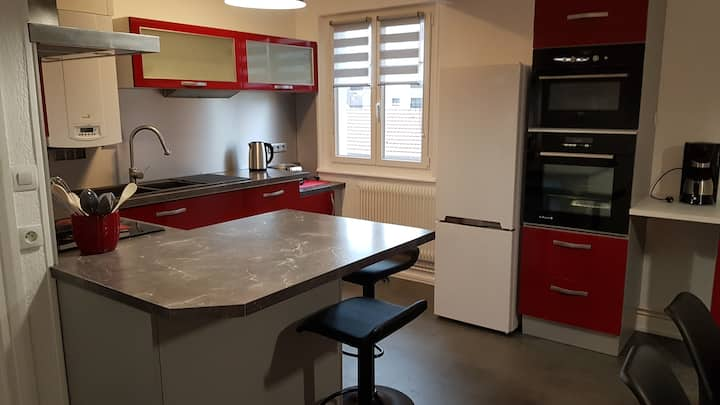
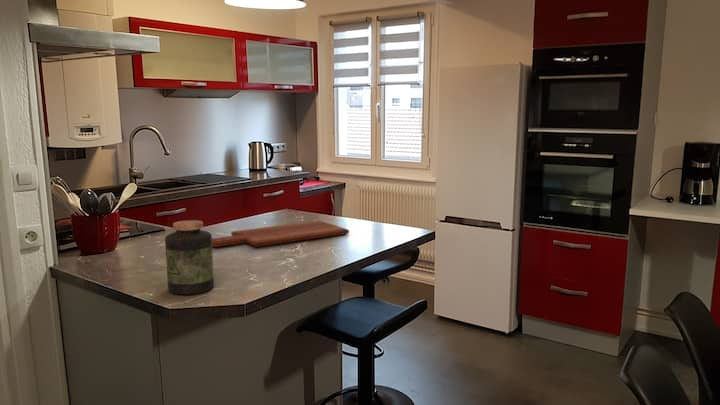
+ jar [164,219,215,296]
+ cutting board [212,220,350,248]
